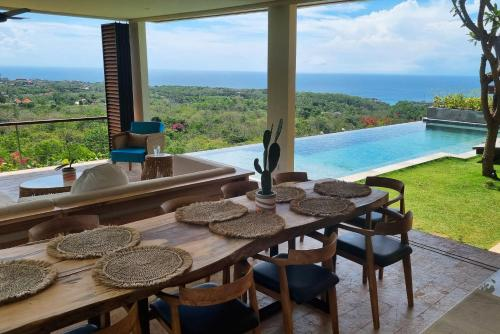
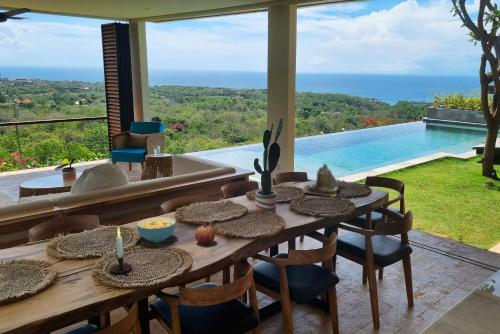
+ fruit [194,223,216,244]
+ teapot [301,163,339,198]
+ candle [109,225,133,274]
+ cereal bowl [136,216,176,243]
